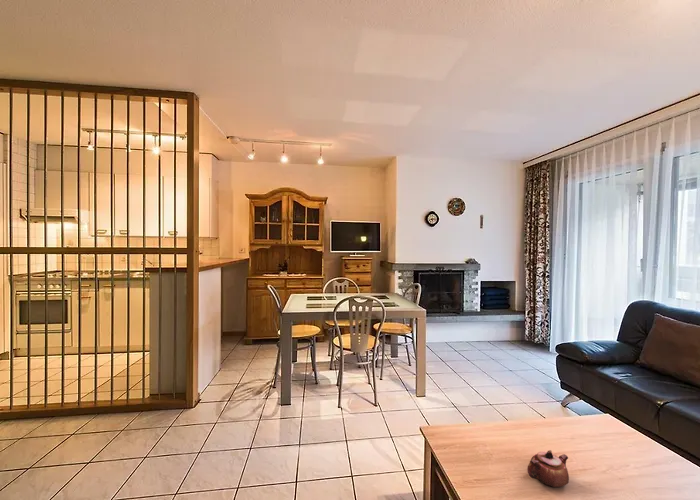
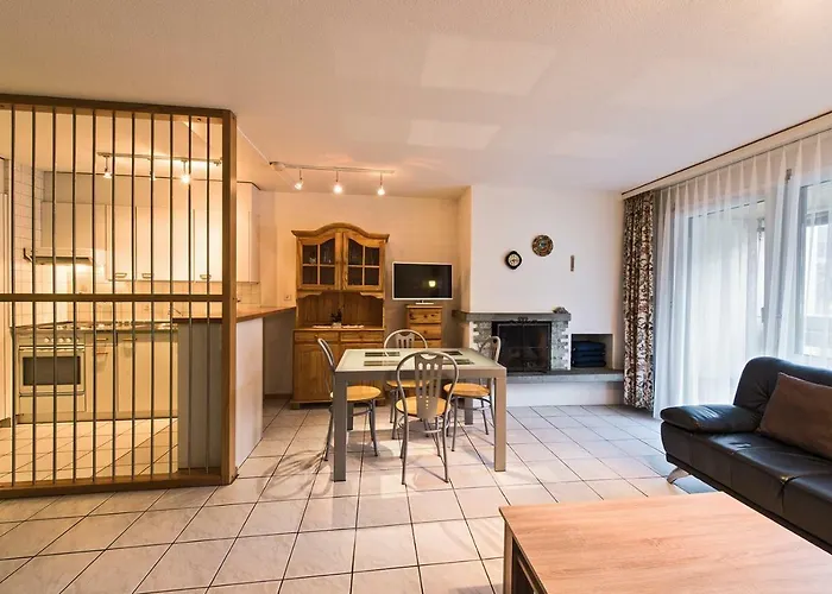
- teapot [526,449,570,488]
